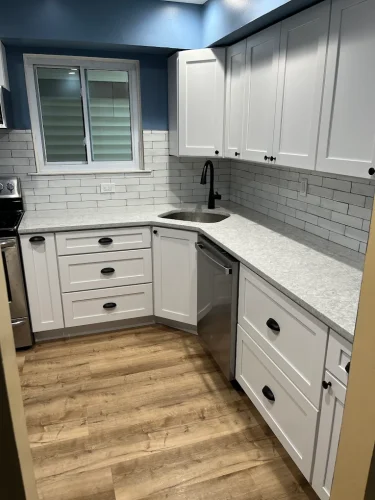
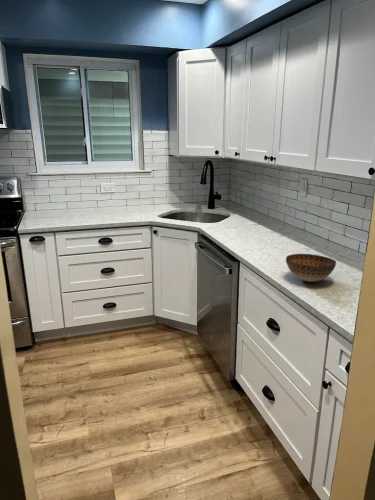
+ bowl [285,253,337,283]
